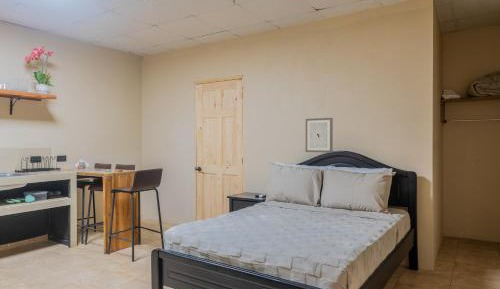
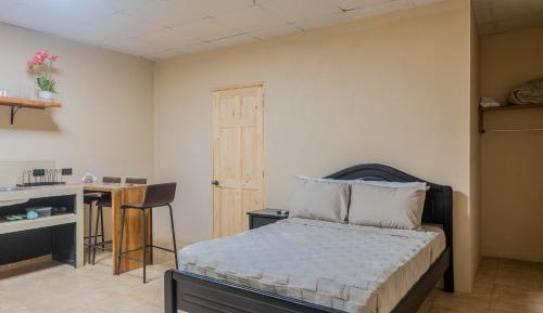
- wall art [305,117,334,153]
